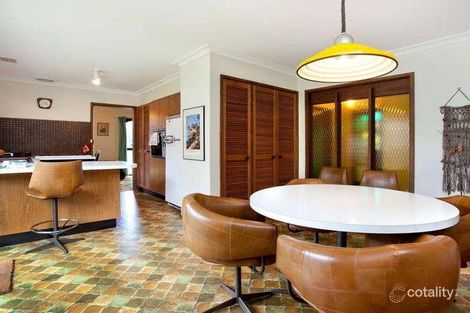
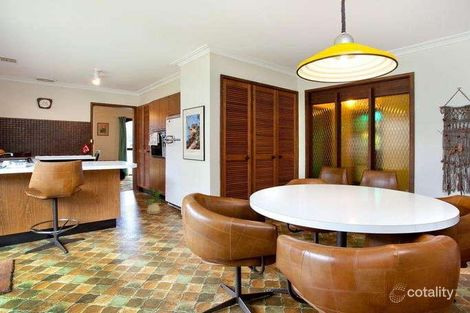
+ house plant [142,186,166,215]
